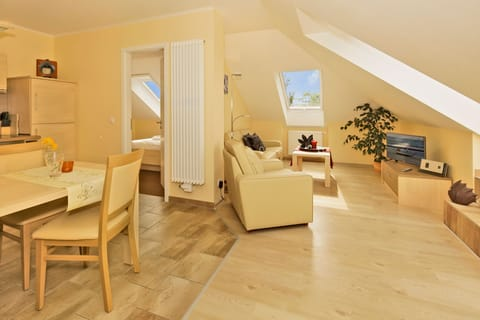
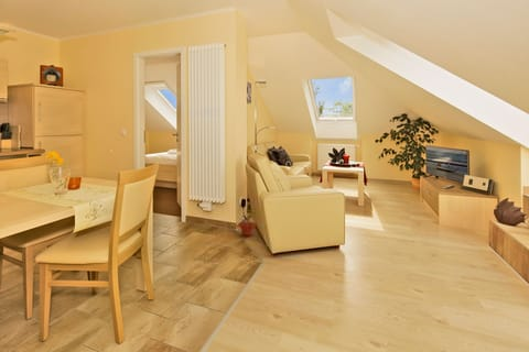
+ potted plant [237,208,257,237]
